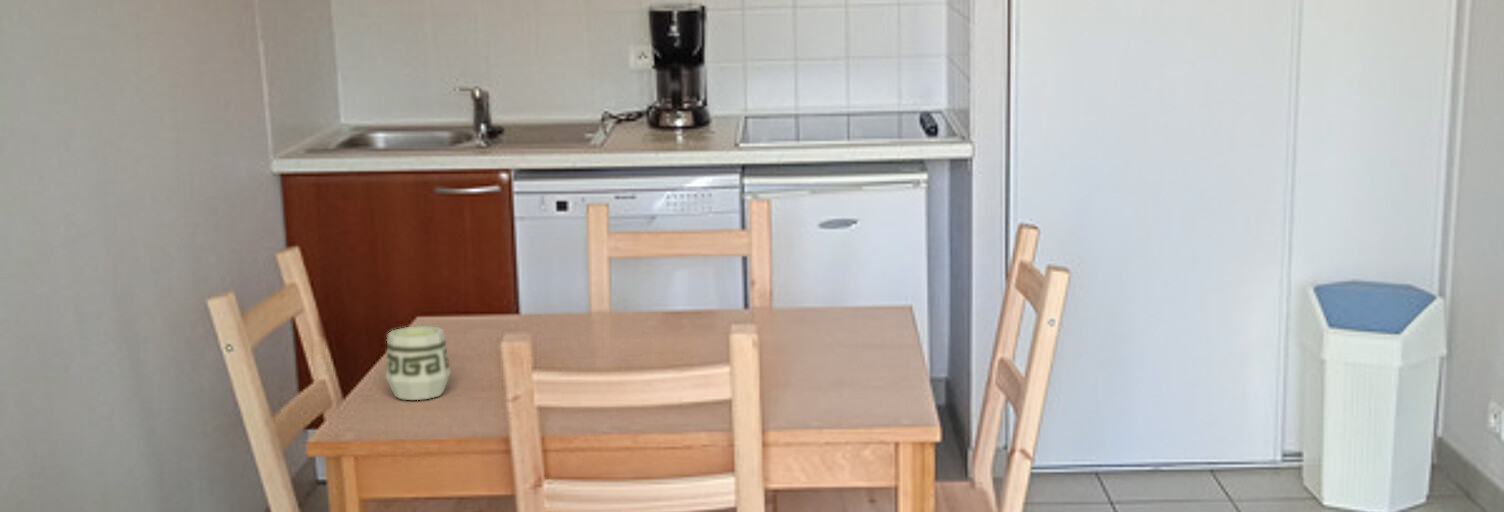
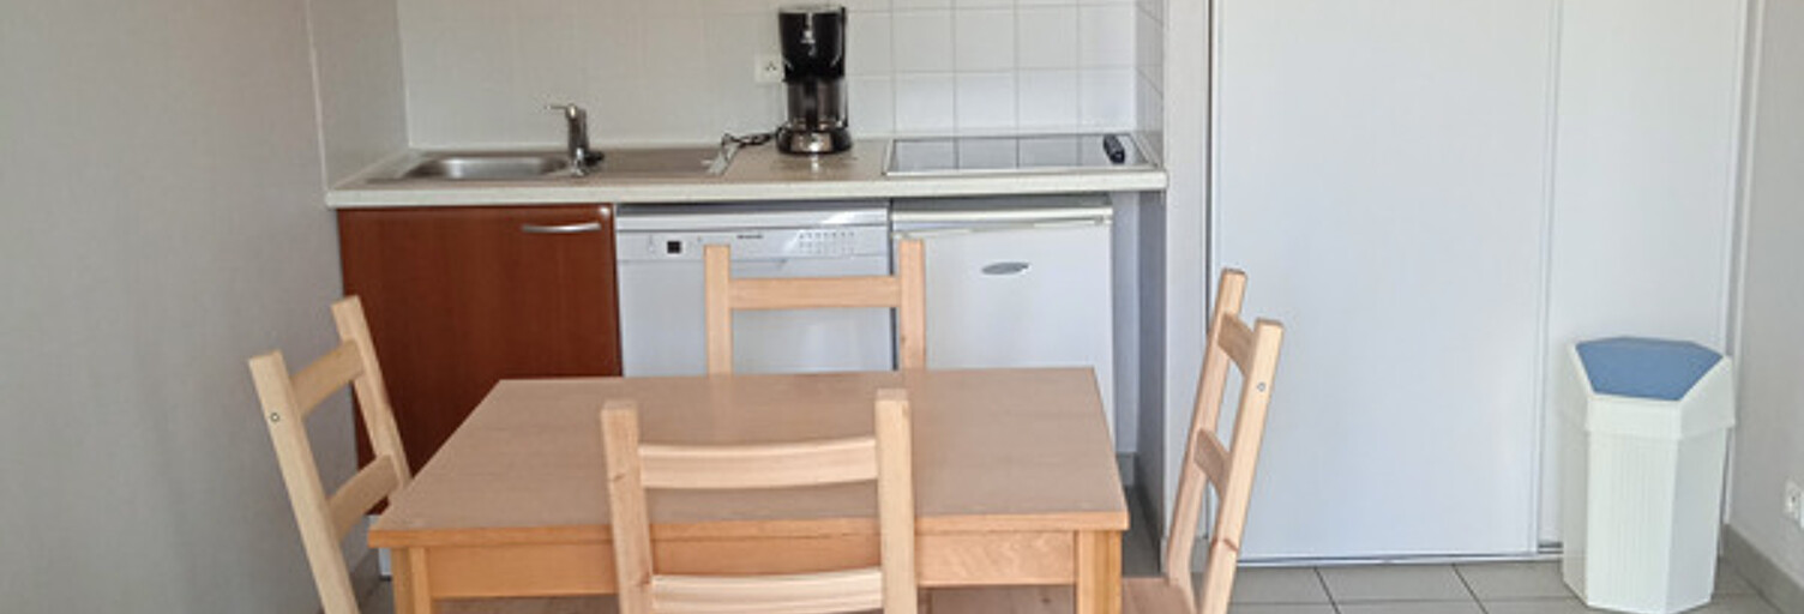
- cup [385,325,451,401]
